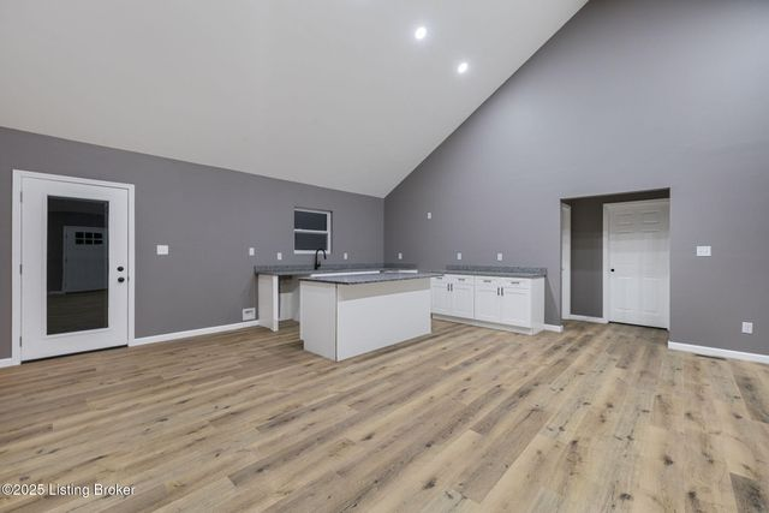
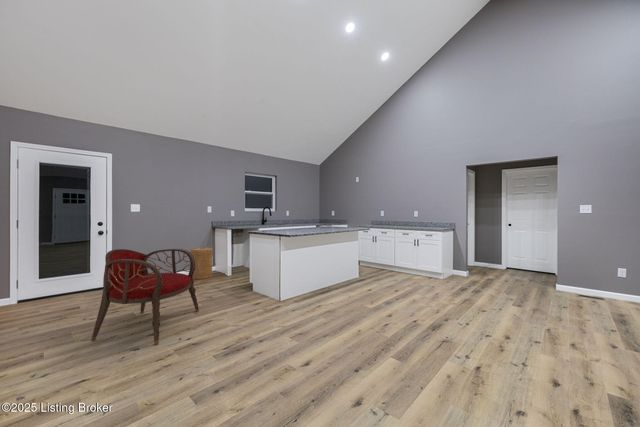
+ armchair [90,248,200,345]
+ basket [189,246,213,280]
